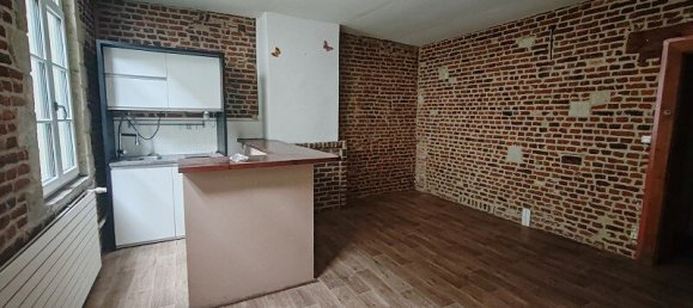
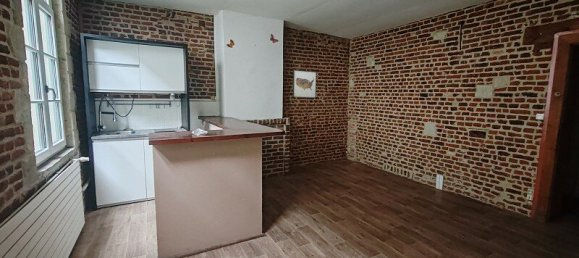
+ wall art [292,69,318,99]
